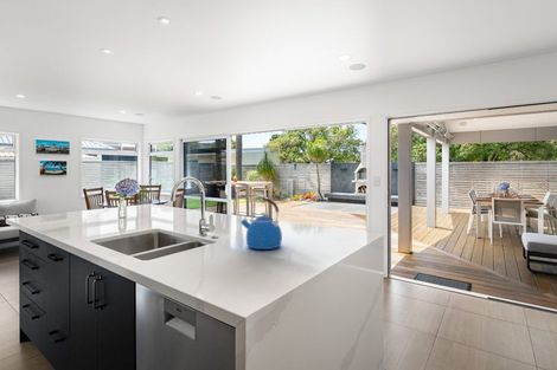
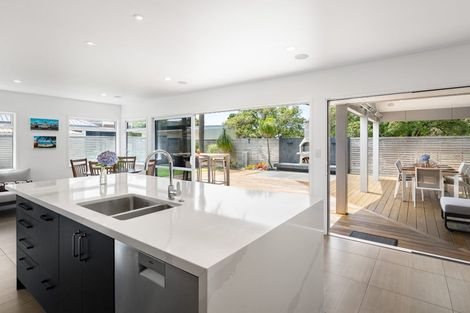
- kettle [239,197,283,251]
